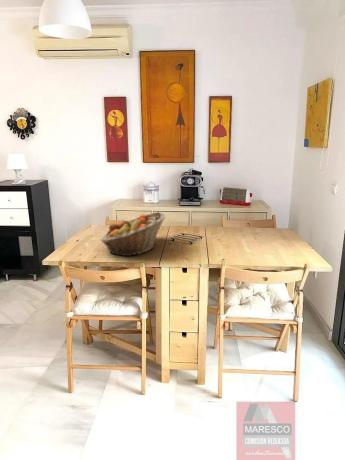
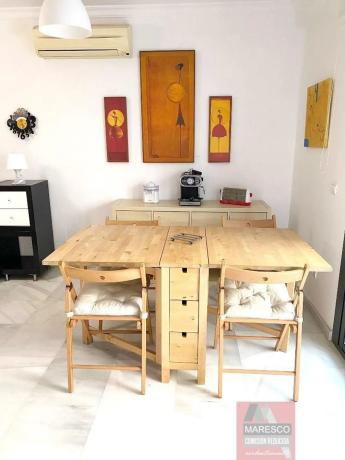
- fruit basket [100,211,166,257]
